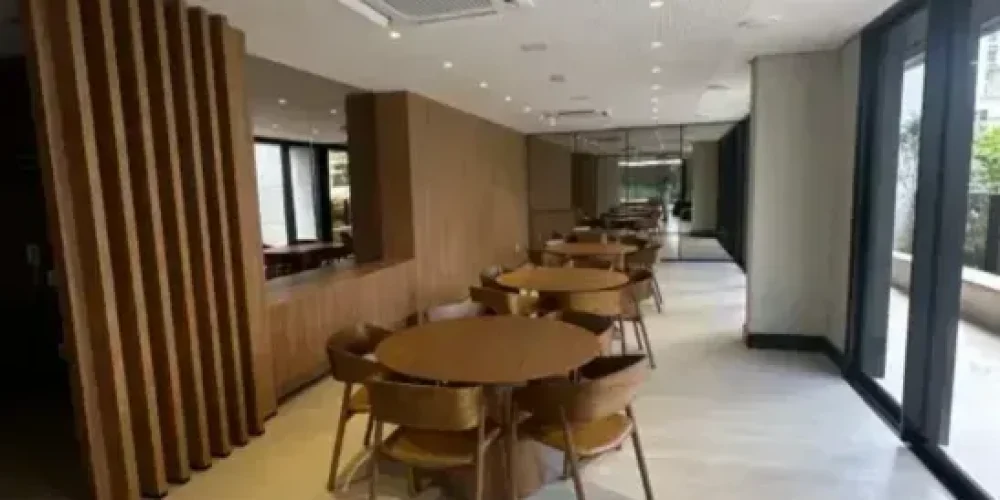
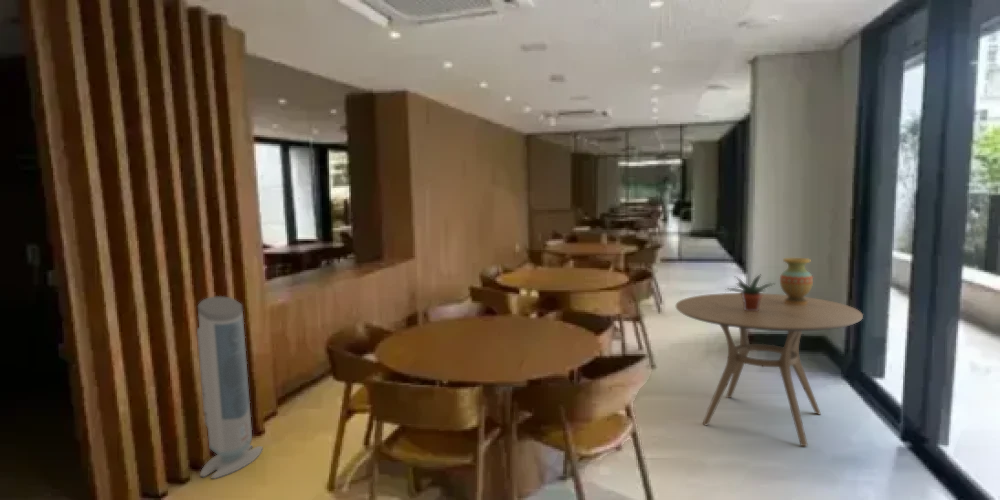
+ dining table [675,292,864,447]
+ potted plant [725,273,775,311]
+ air purifier [196,295,264,480]
+ vase [779,257,814,305]
